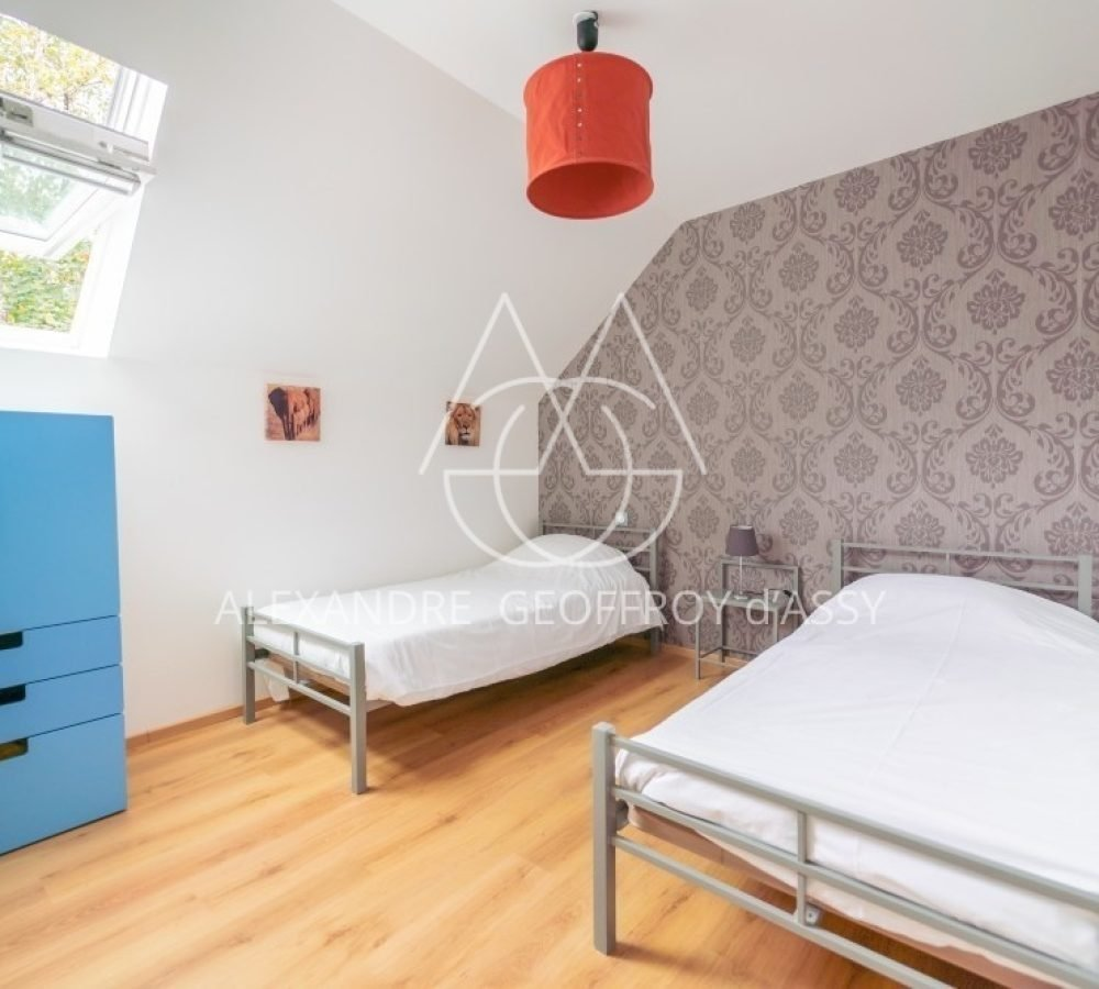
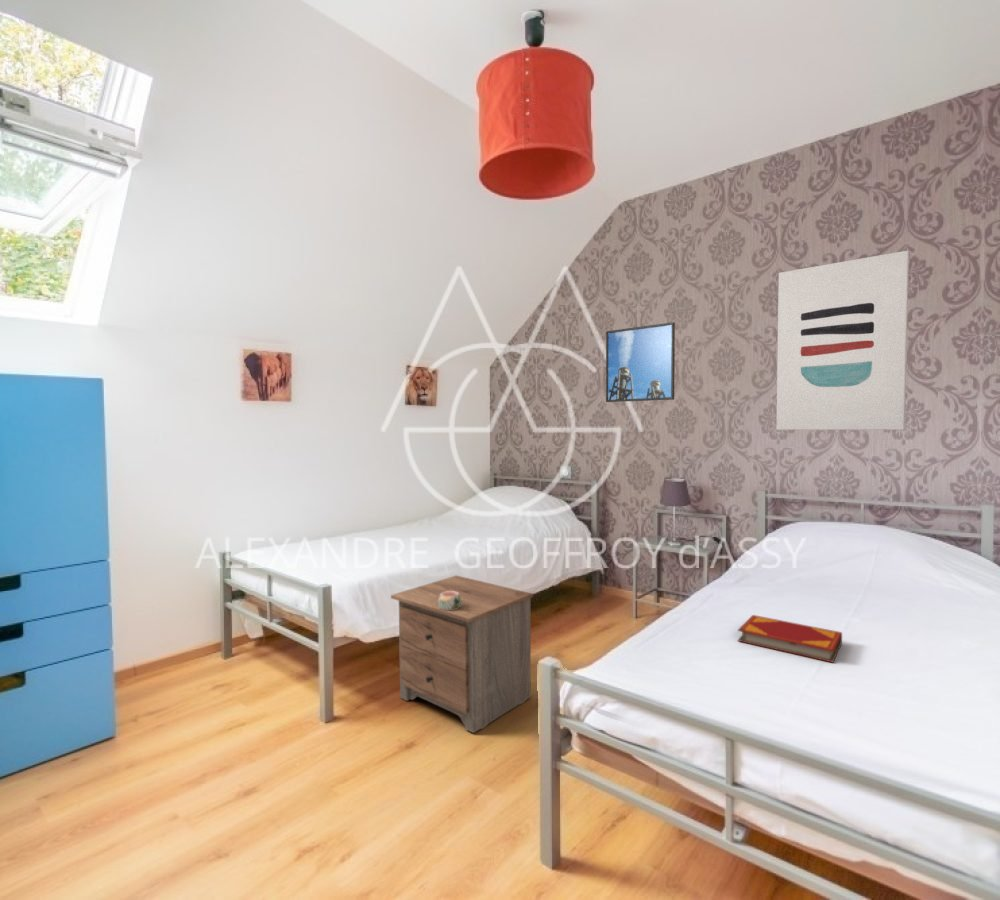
+ wall art [775,250,910,431]
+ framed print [605,321,676,403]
+ nightstand [390,574,534,734]
+ mug [439,591,462,610]
+ hardback book [737,614,843,664]
